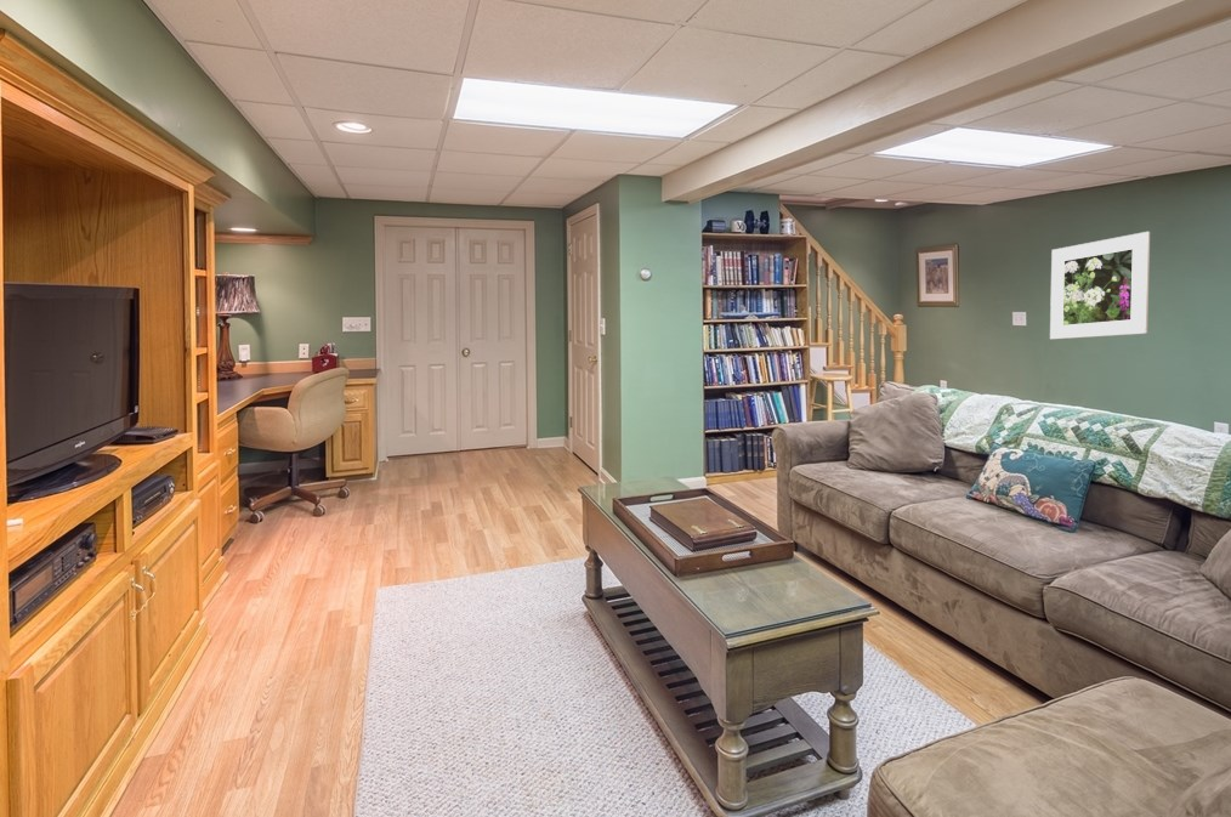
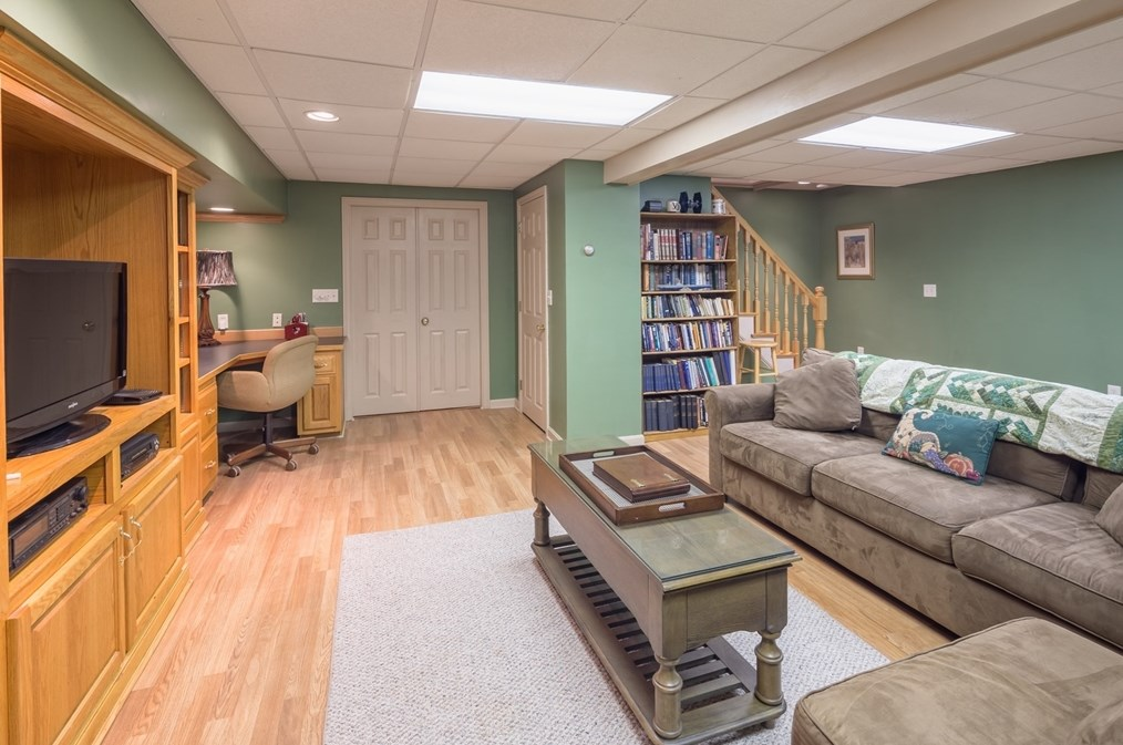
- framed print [1049,231,1151,340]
